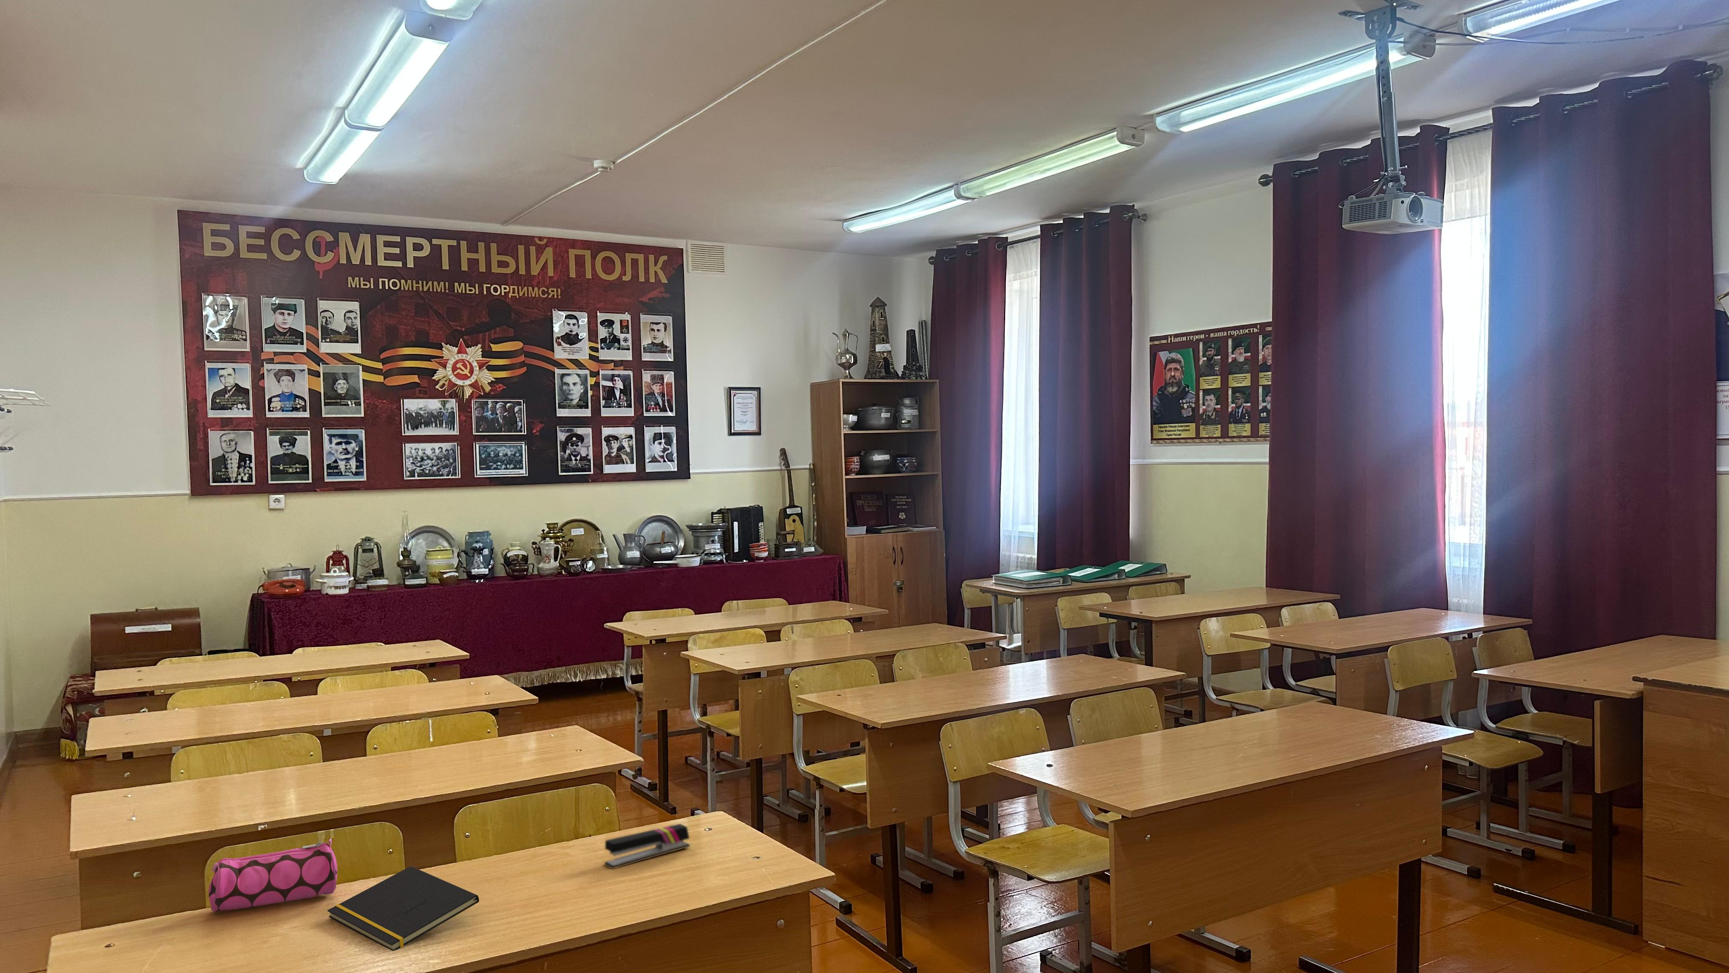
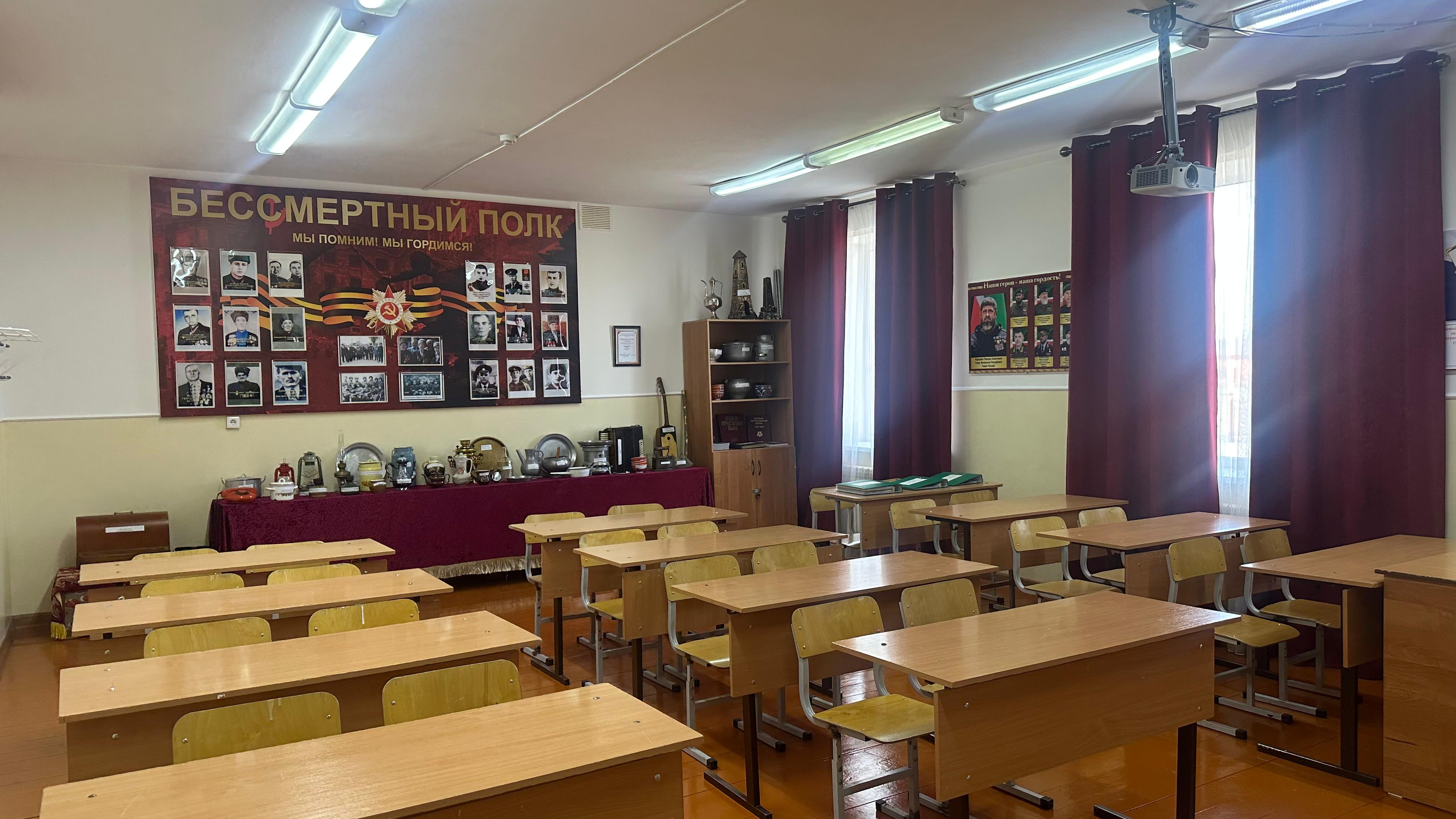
- pencil case [208,839,338,912]
- notepad [327,866,480,952]
- stapler [603,823,690,870]
